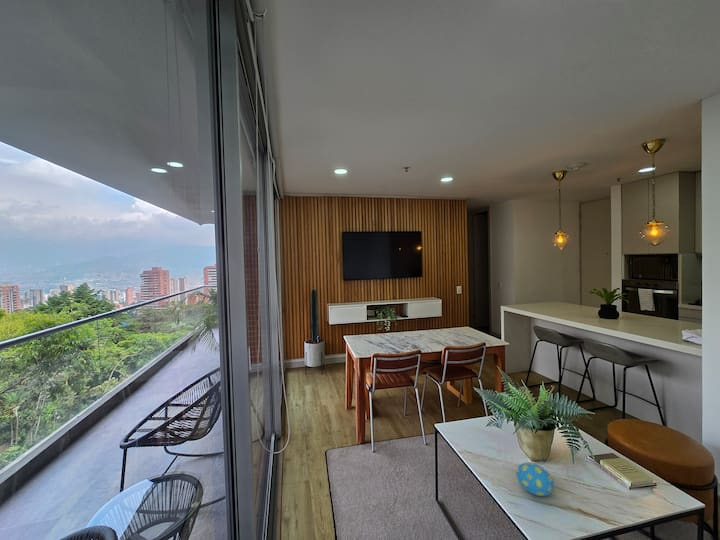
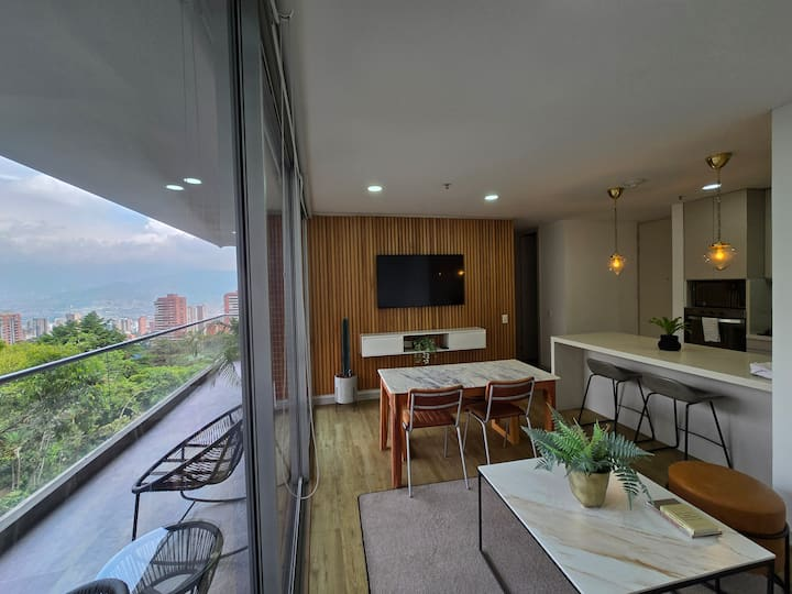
- decorative egg [515,461,555,497]
